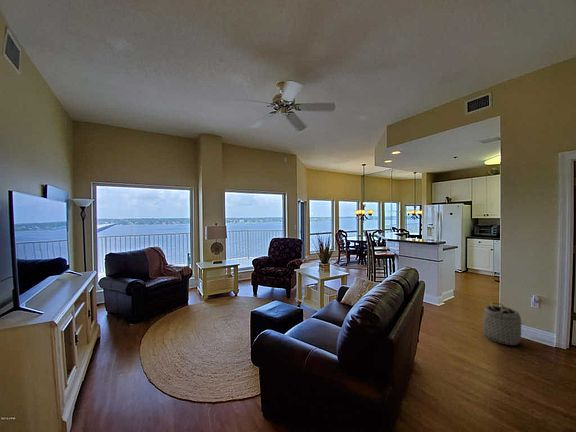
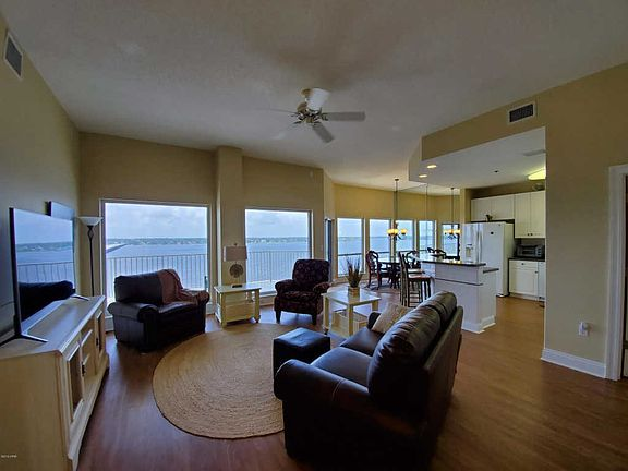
- basket [482,302,523,347]
